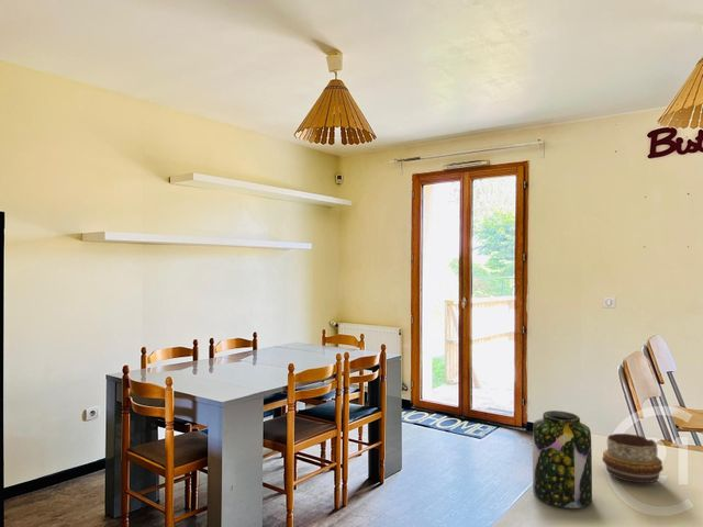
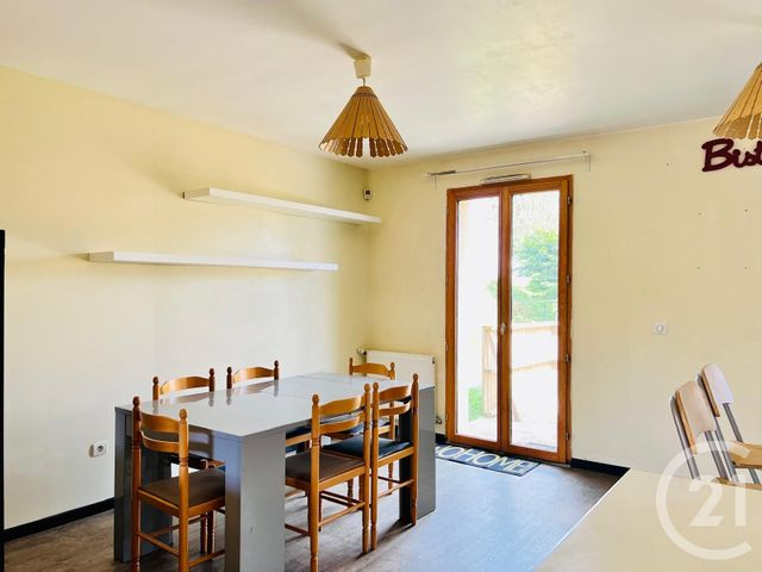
- decorative bowl [602,433,663,484]
- jar [532,410,593,509]
